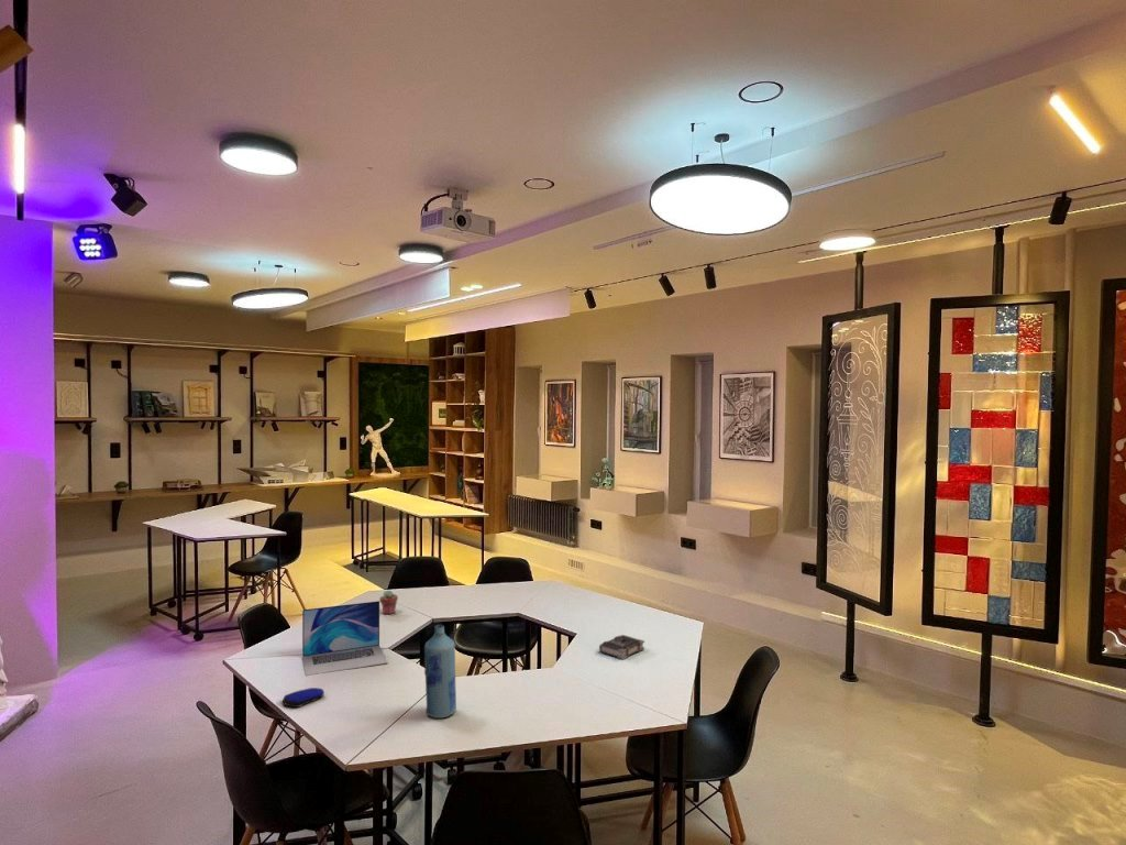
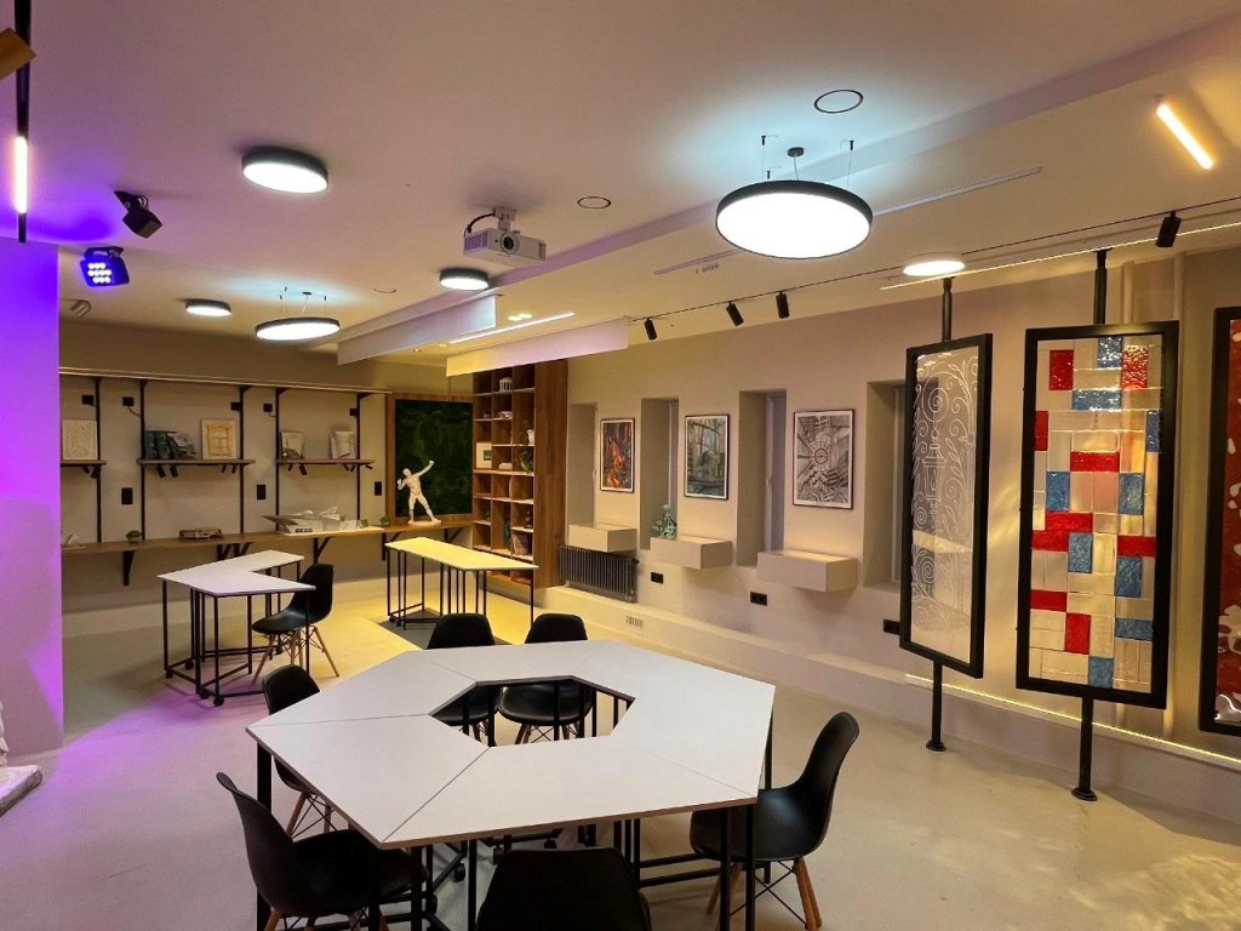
- book [598,634,645,660]
- laptop [301,600,389,677]
- bottle [423,624,457,720]
- computer mouse [282,687,325,709]
- potted succulent [378,590,399,615]
